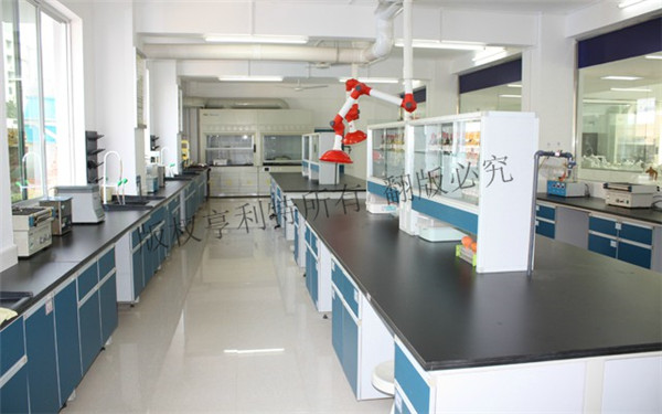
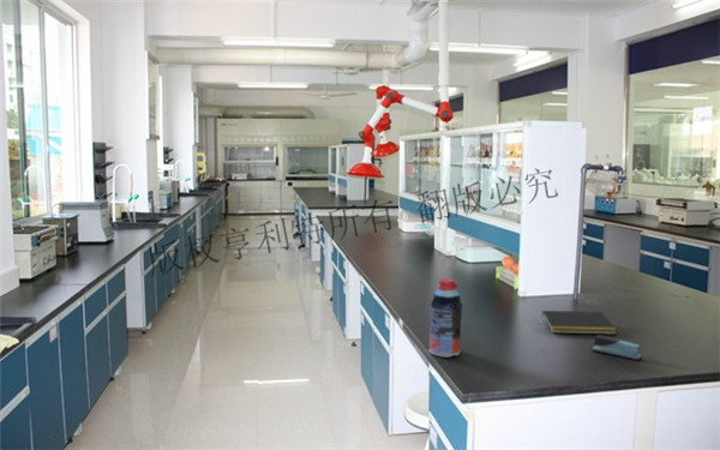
+ bottle [427,277,463,358]
+ notepad [540,310,618,336]
+ stapler [590,334,643,361]
